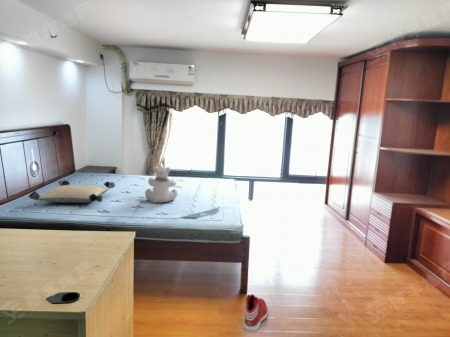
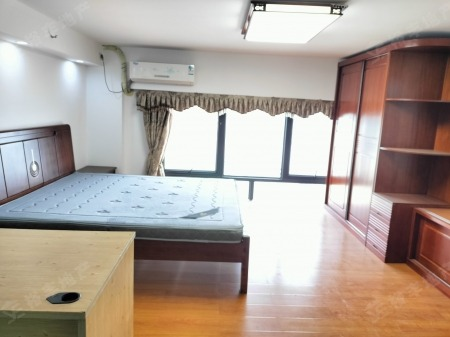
- sneaker [243,293,269,333]
- teddy bear [144,166,178,204]
- pillow [28,179,116,204]
